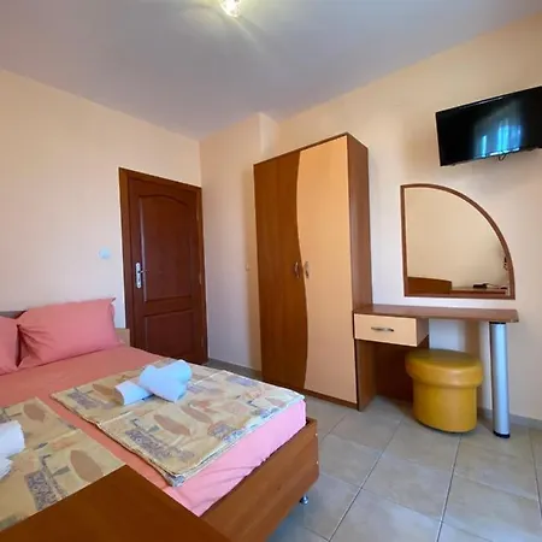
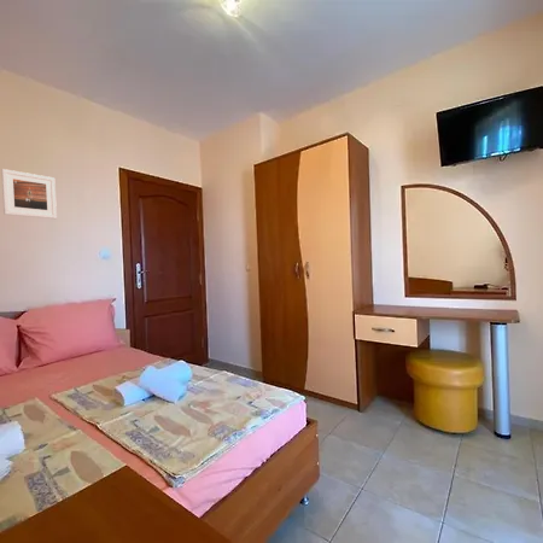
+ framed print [0,168,58,220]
